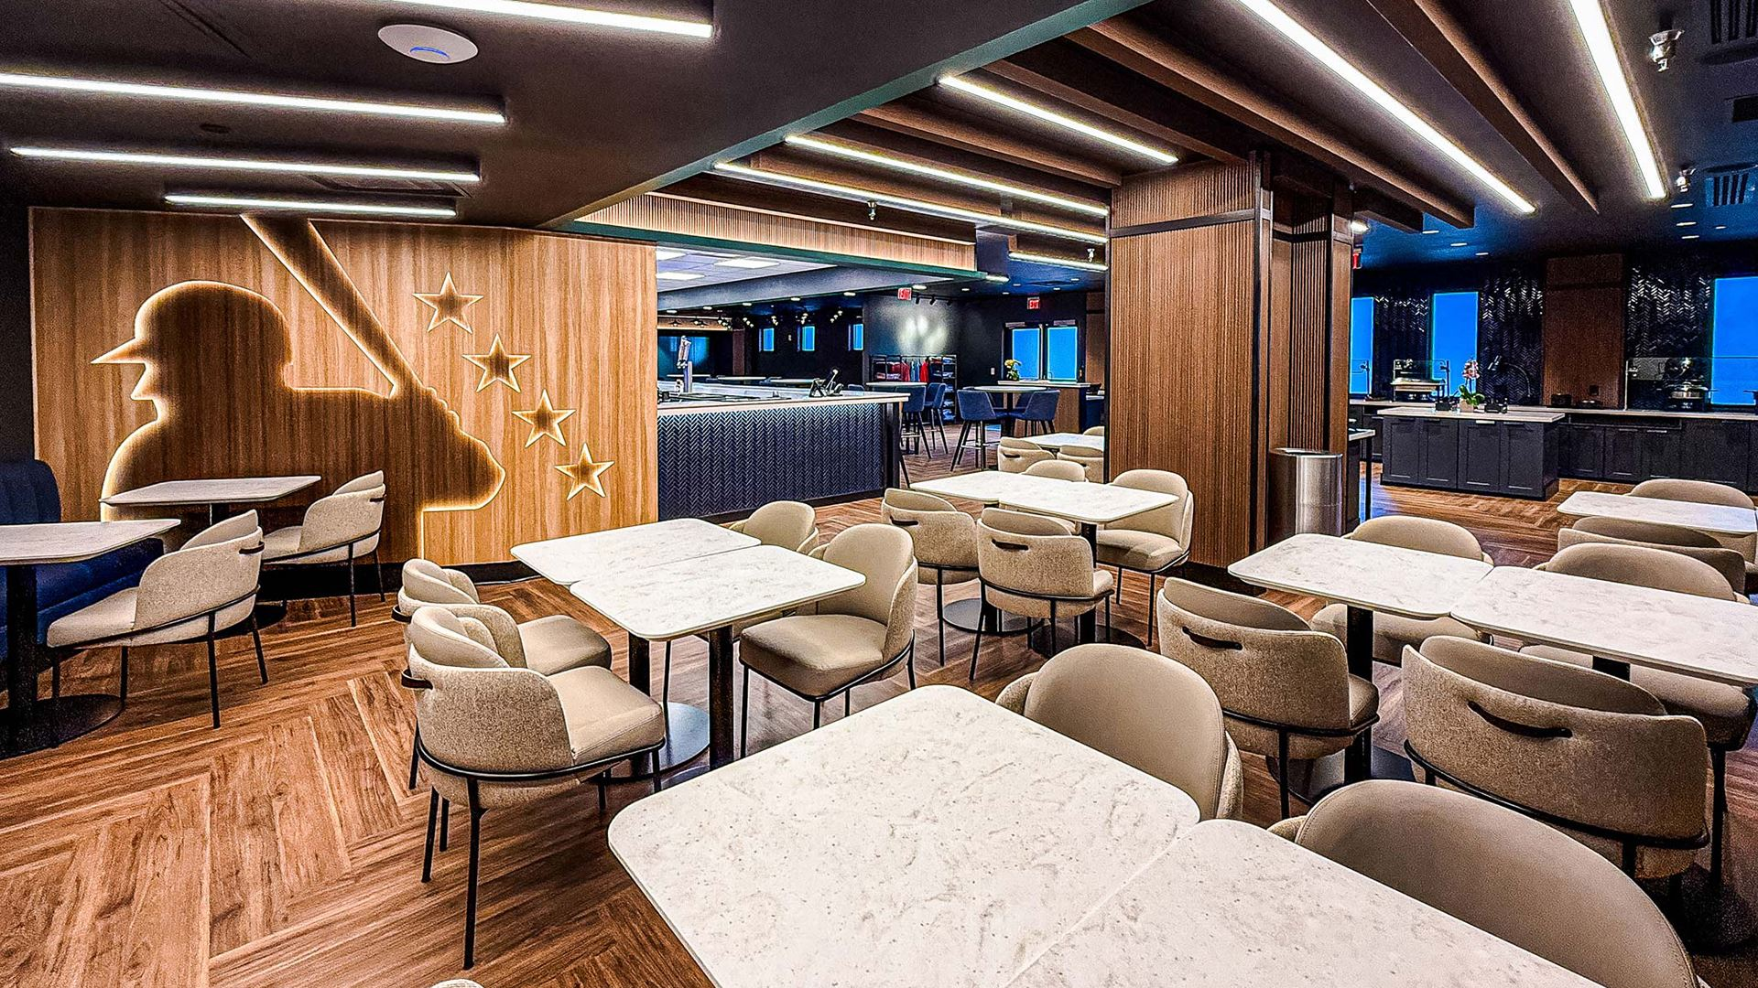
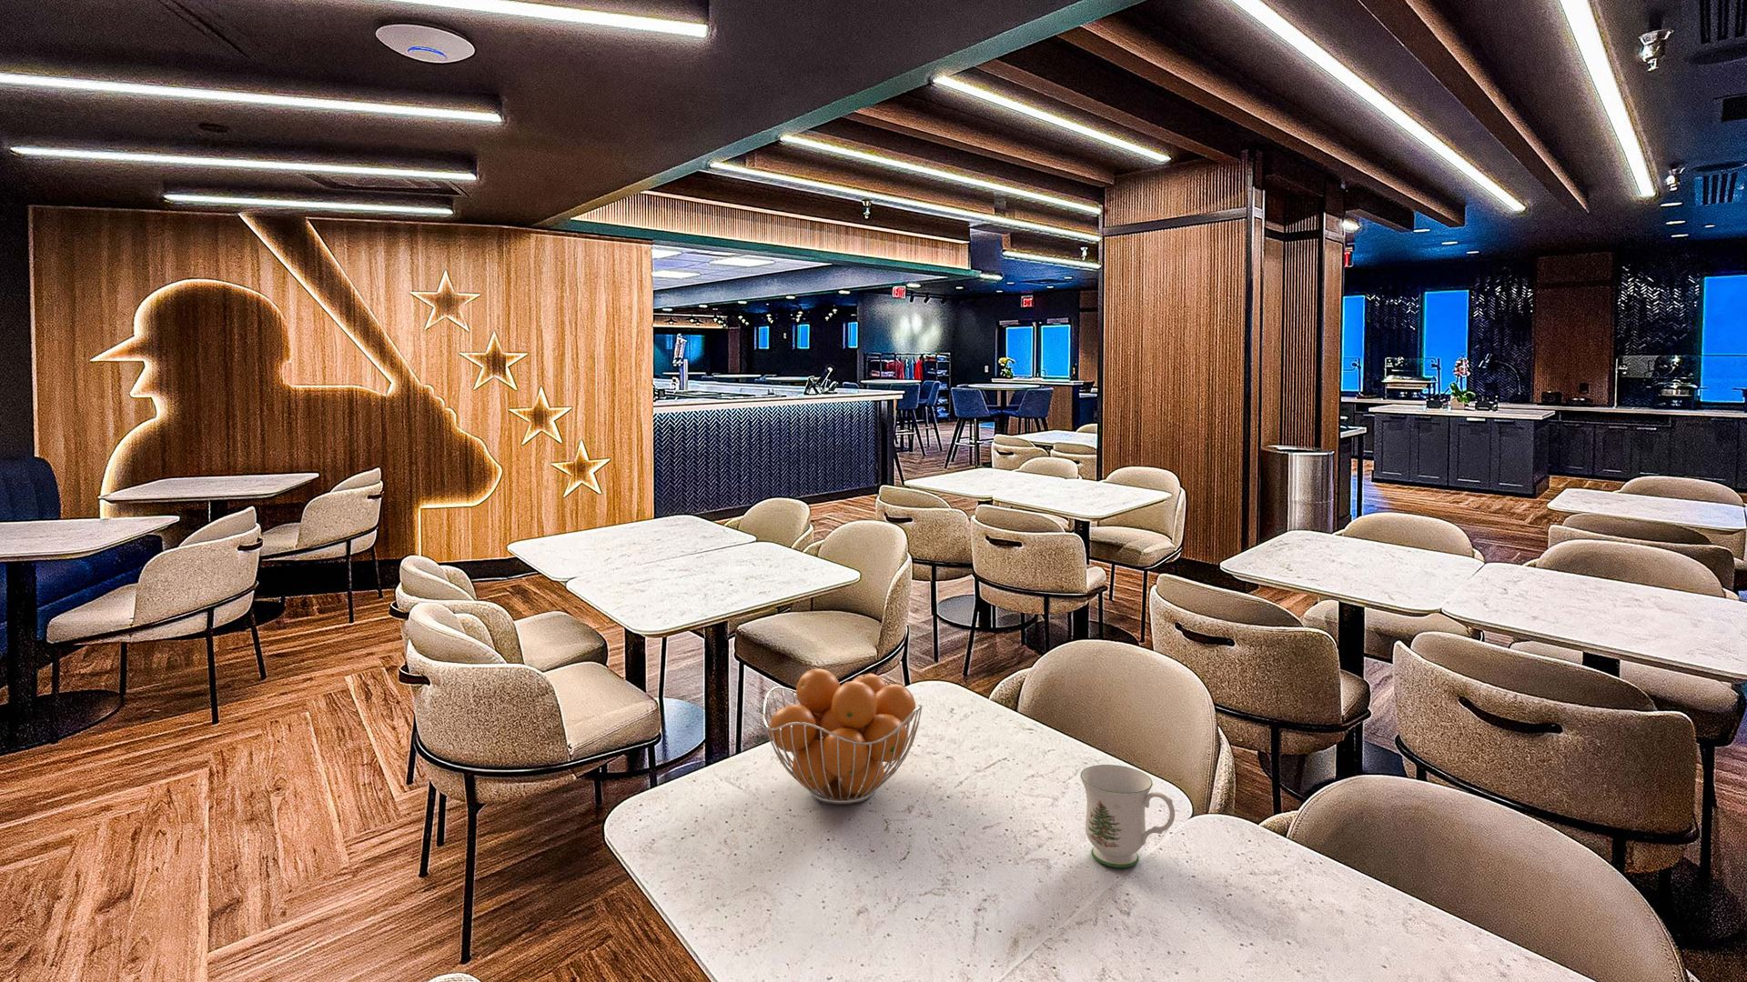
+ fruit basket [762,668,924,806]
+ mug [1080,764,1176,868]
